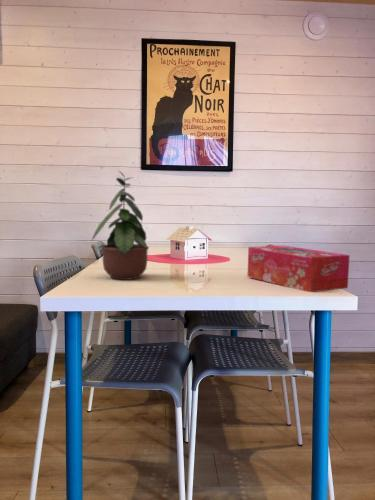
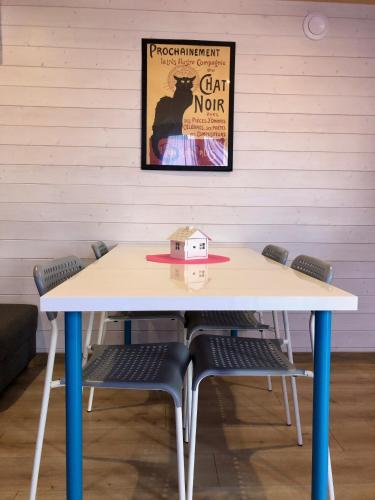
- potted plant [89,169,150,281]
- tissue box [246,244,351,293]
